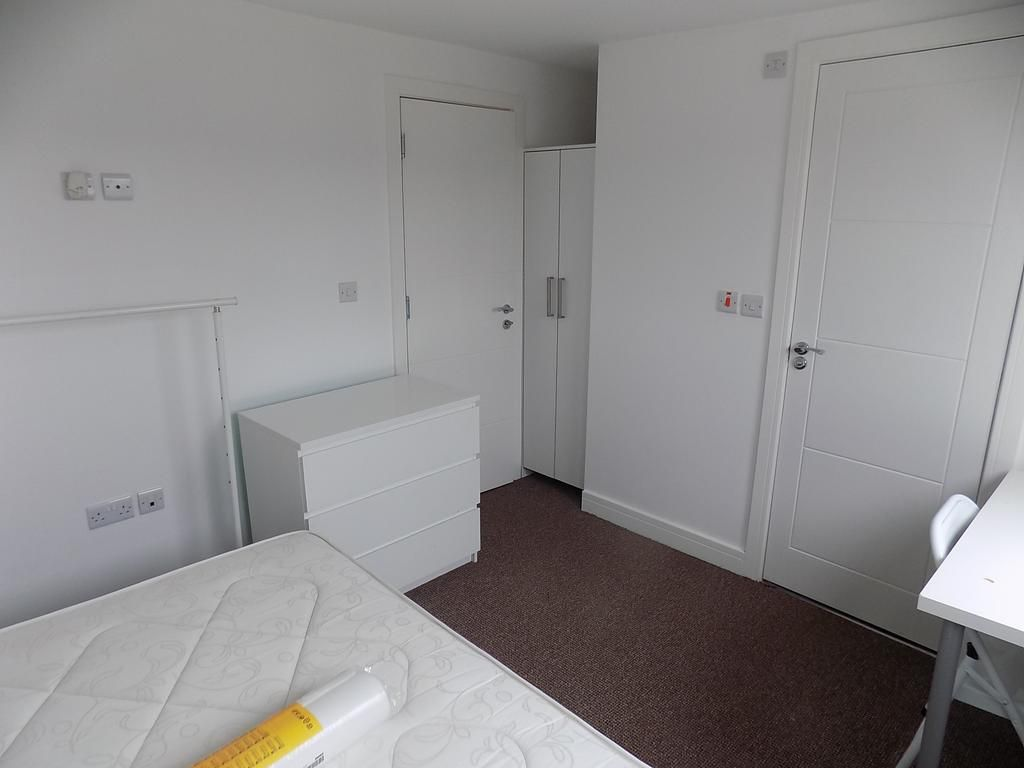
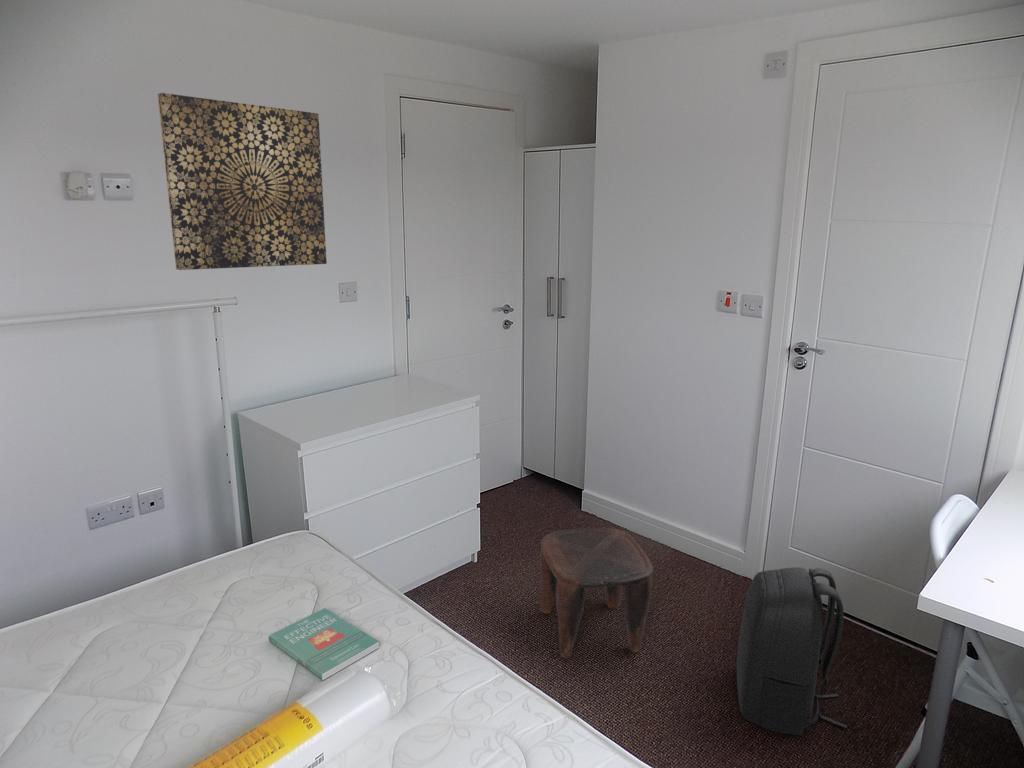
+ stool [539,527,654,659]
+ book [268,607,380,681]
+ backpack [736,566,848,737]
+ wall art [156,92,328,271]
